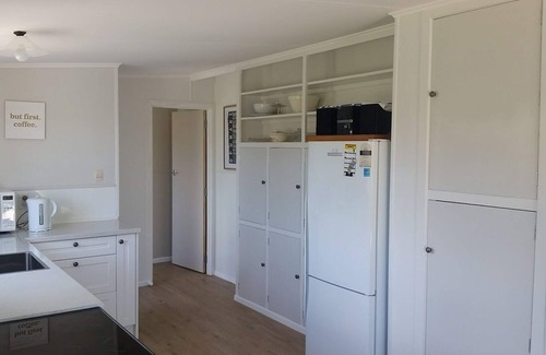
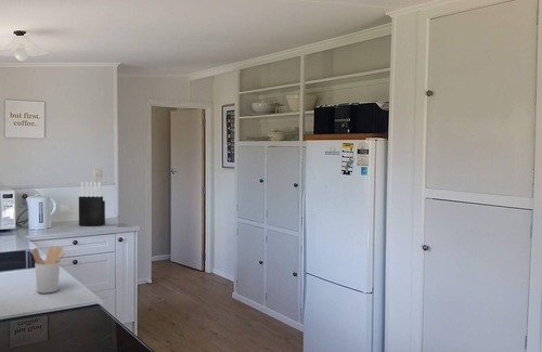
+ knife block [78,181,106,227]
+ utensil holder [30,245,66,295]
